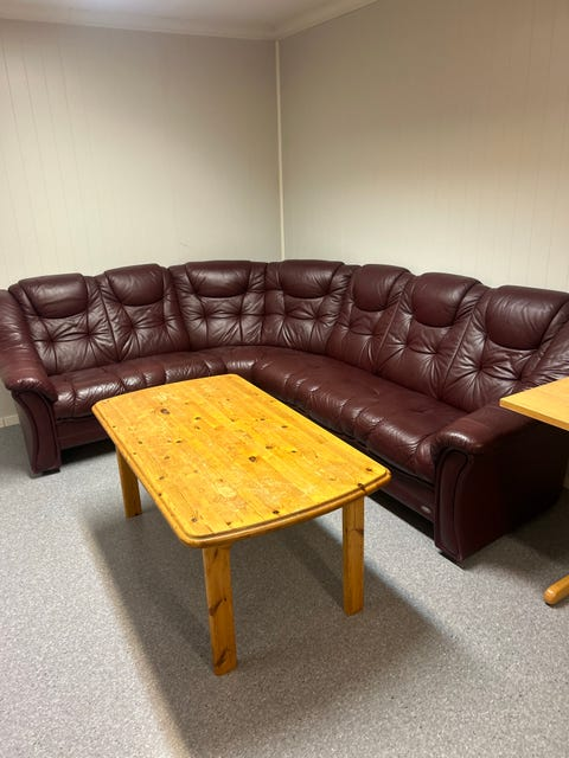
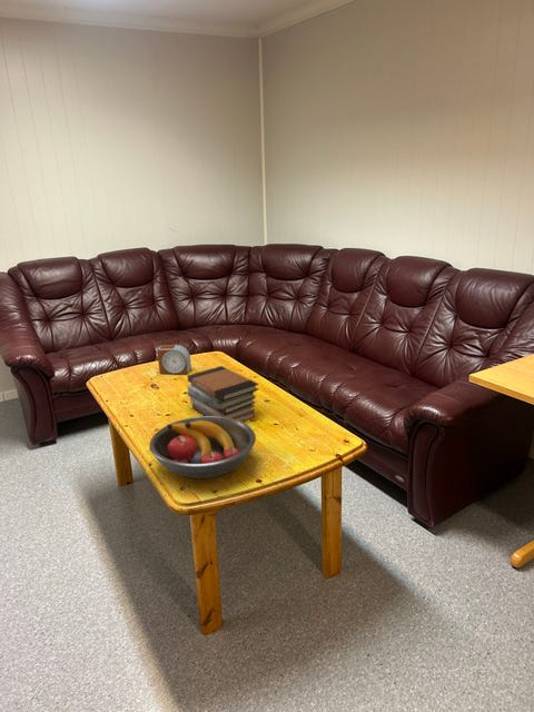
+ fruit bowl [149,415,257,479]
+ alarm clock [156,344,192,375]
+ book stack [186,365,260,423]
